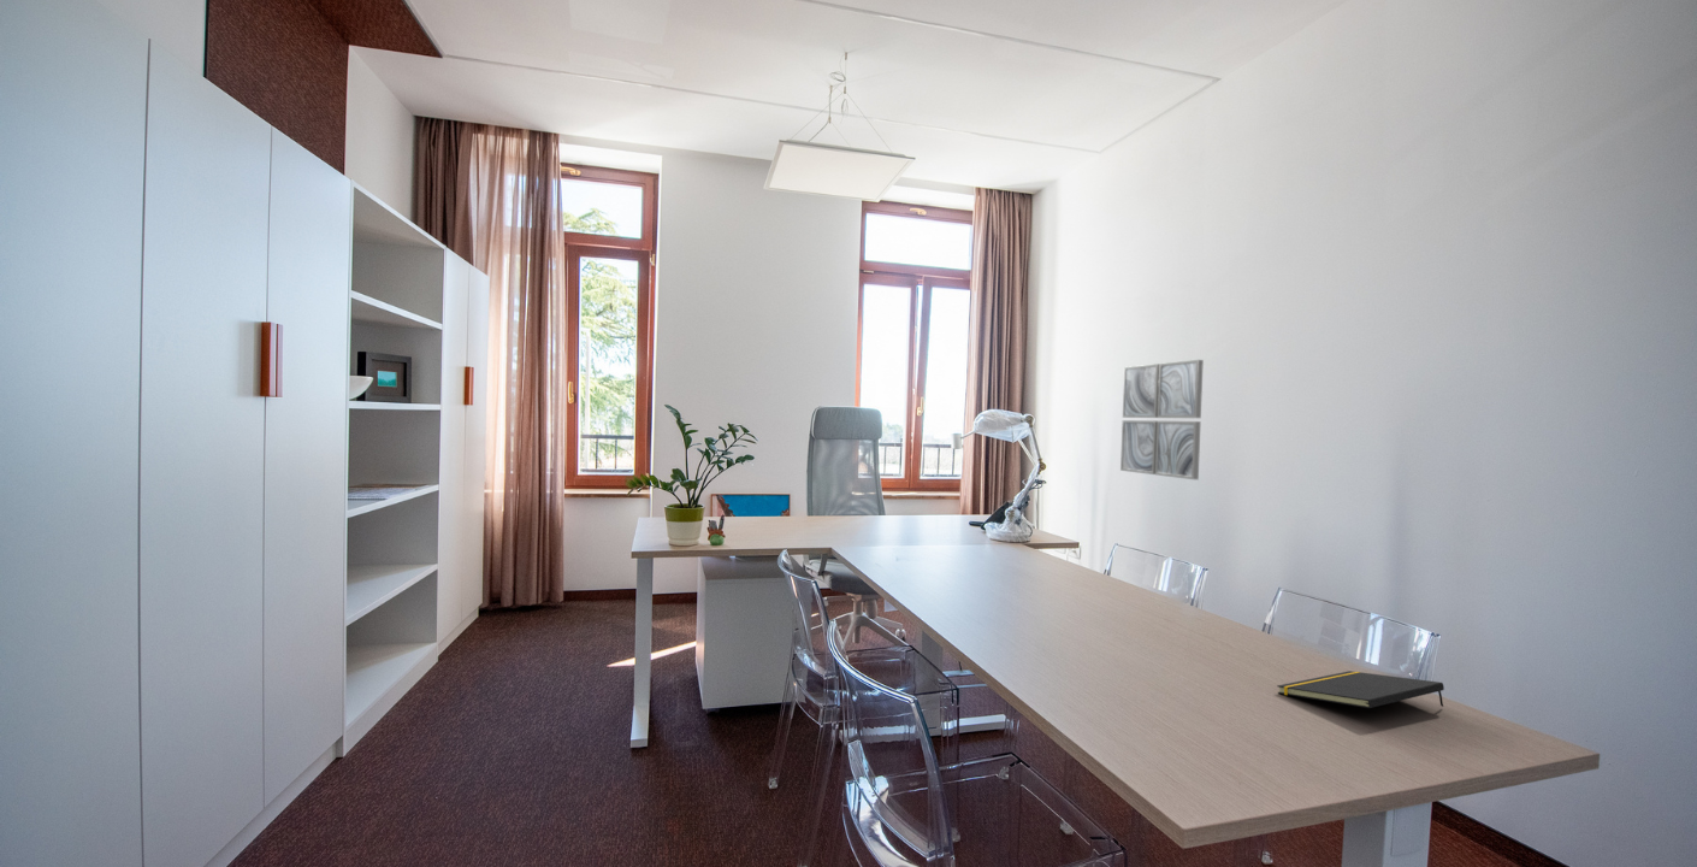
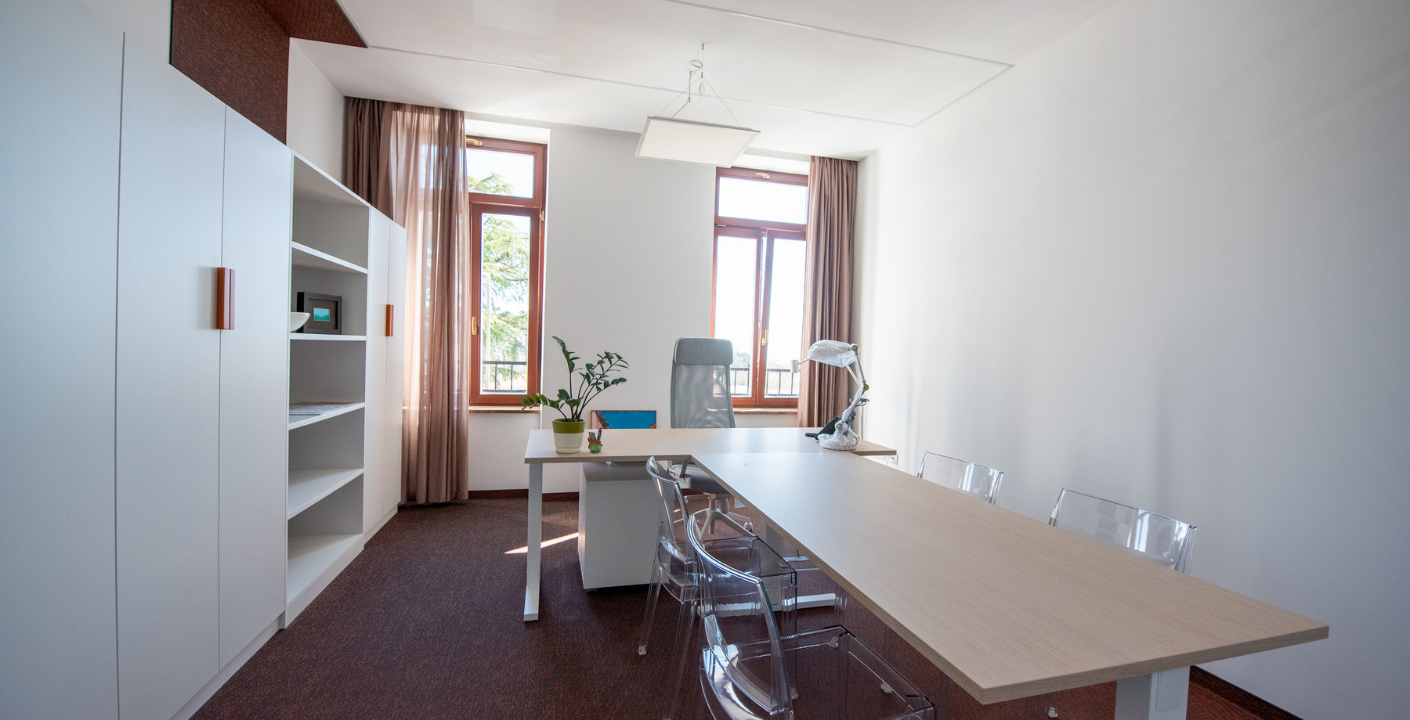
- notepad [1276,670,1445,709]
- wall art [1119,359,1205,480]
